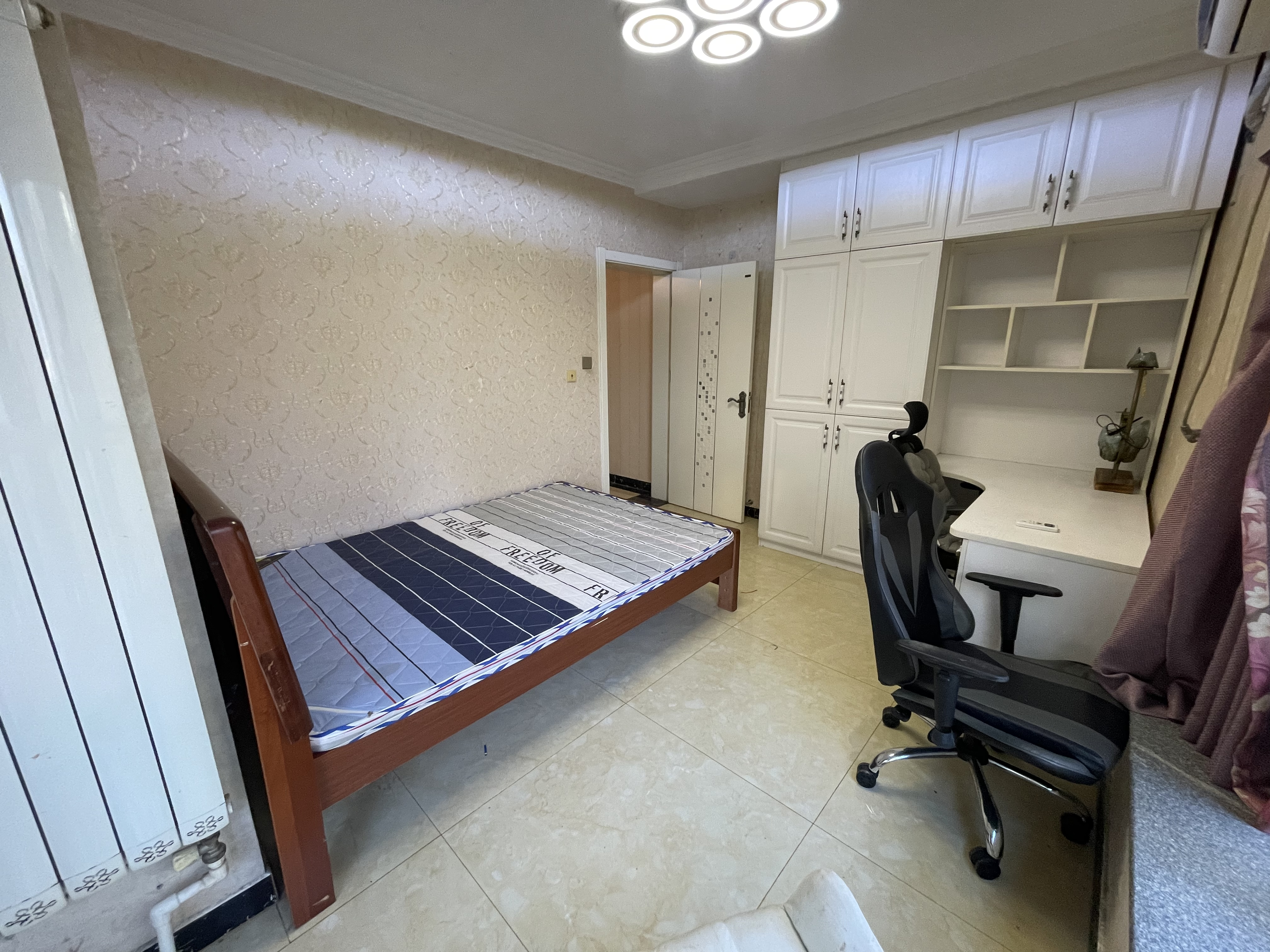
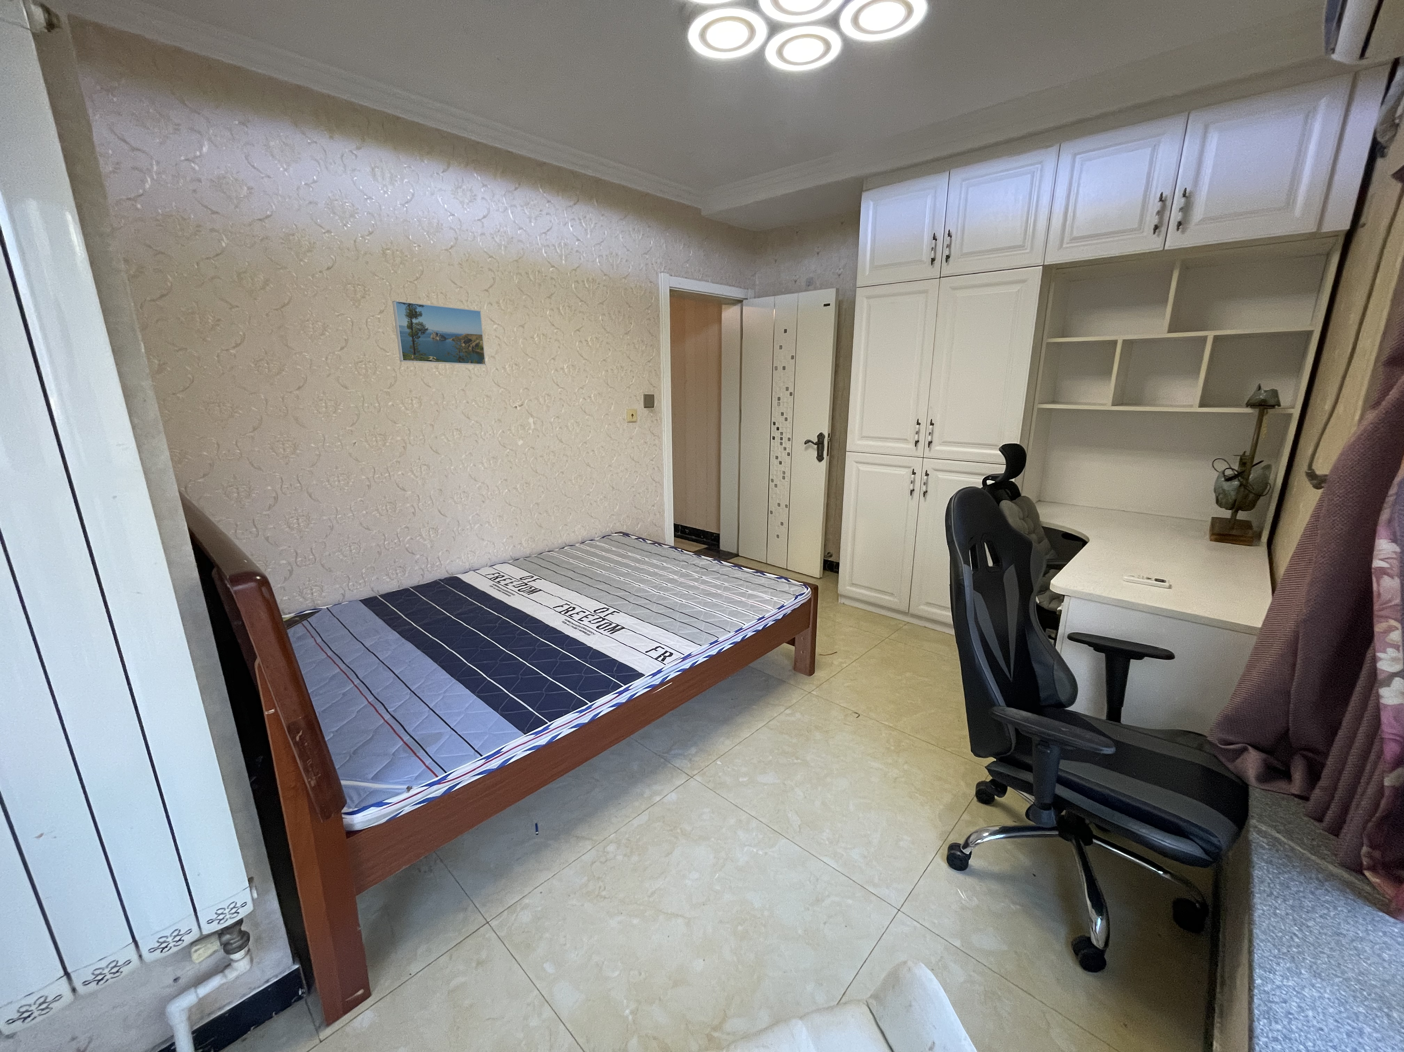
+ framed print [392,301,486,366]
